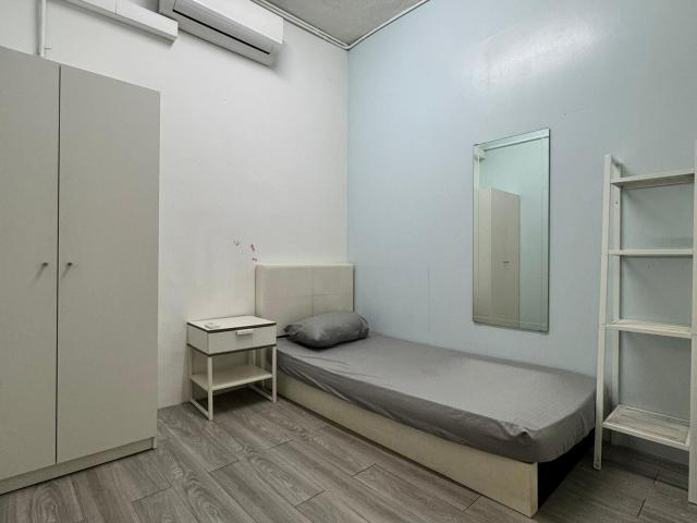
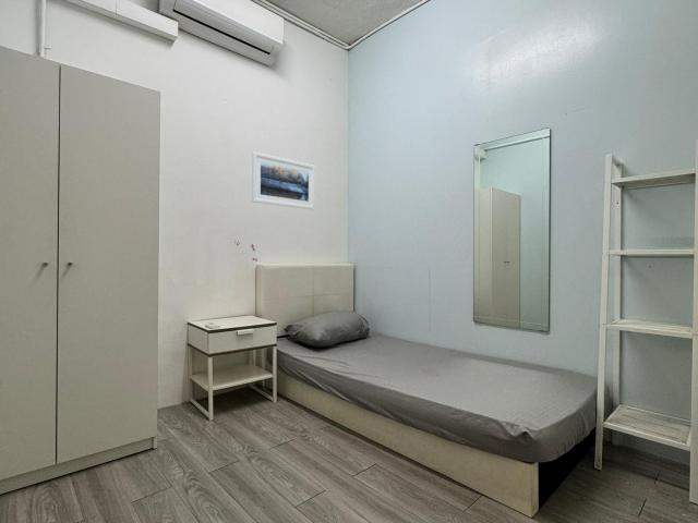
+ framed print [251,151,316,210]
